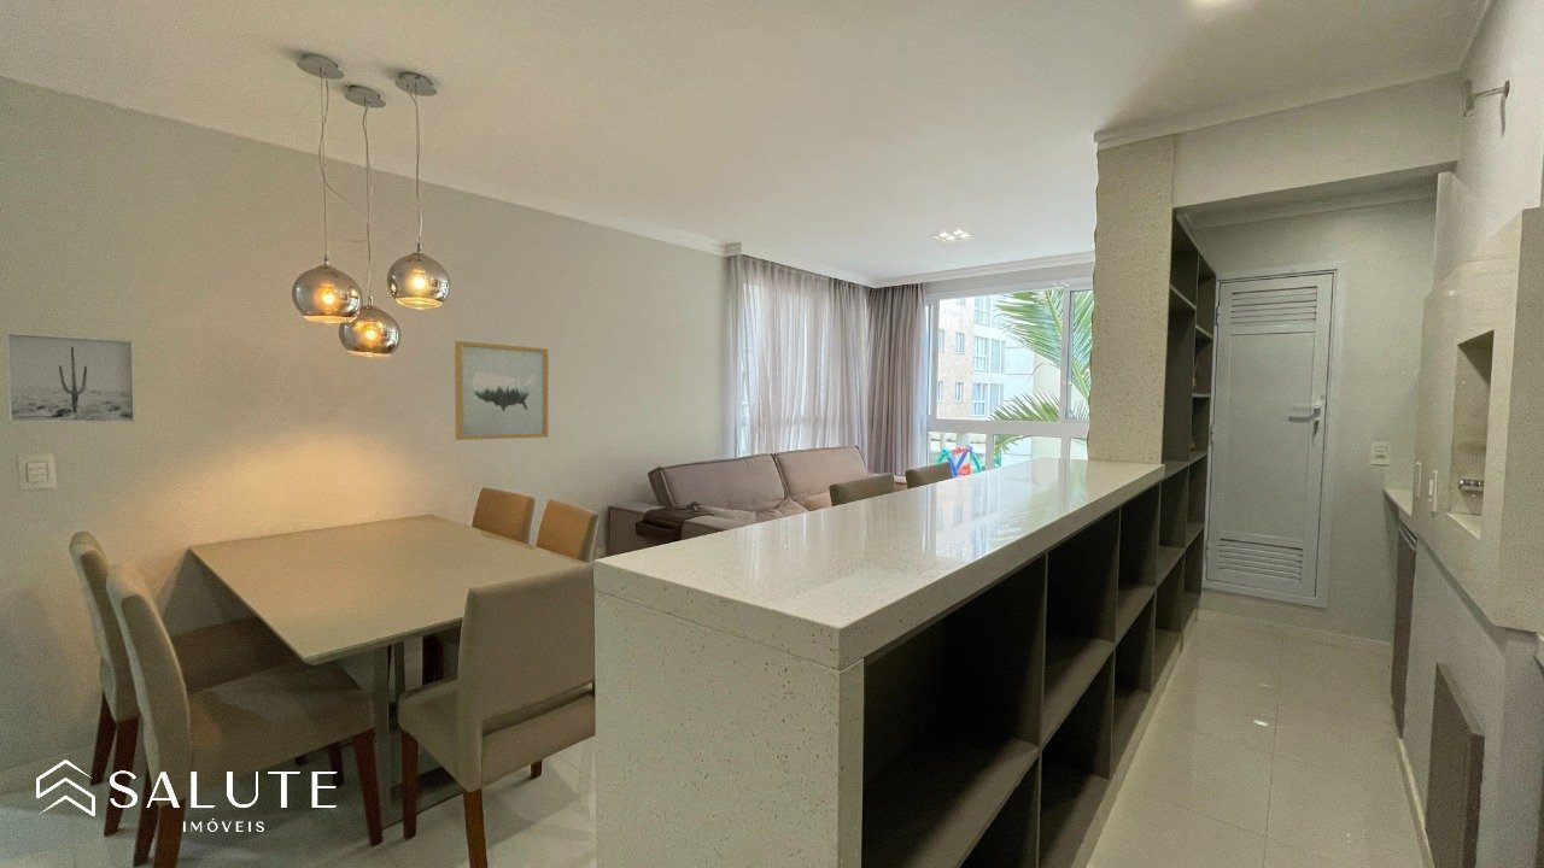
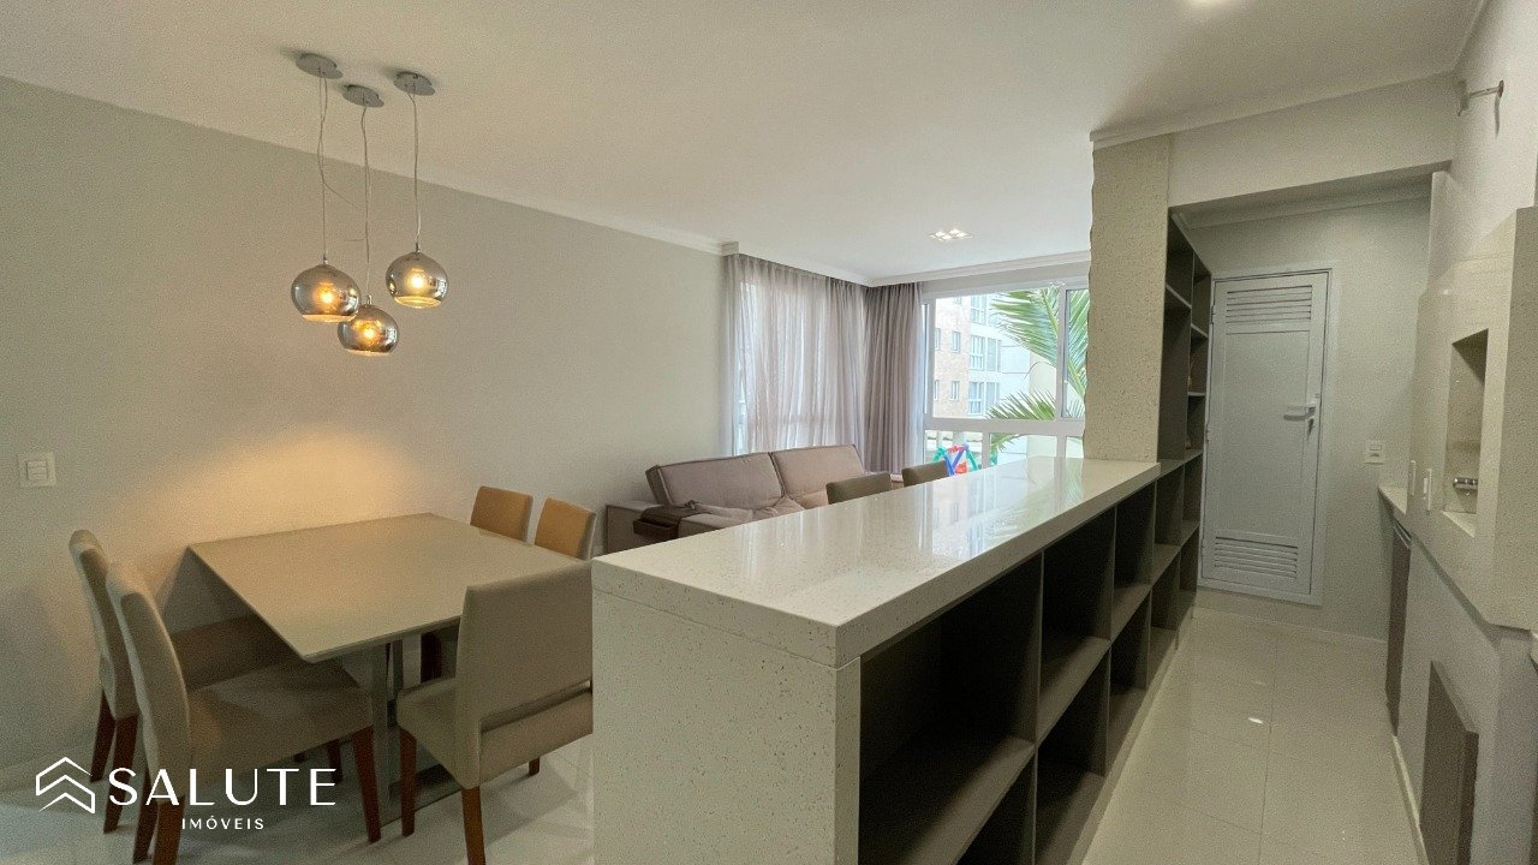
- wall art [454,340,549,441]
- wall art [5,332,136,424]
